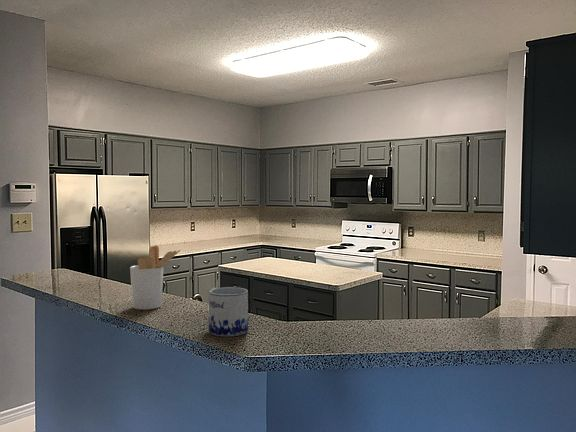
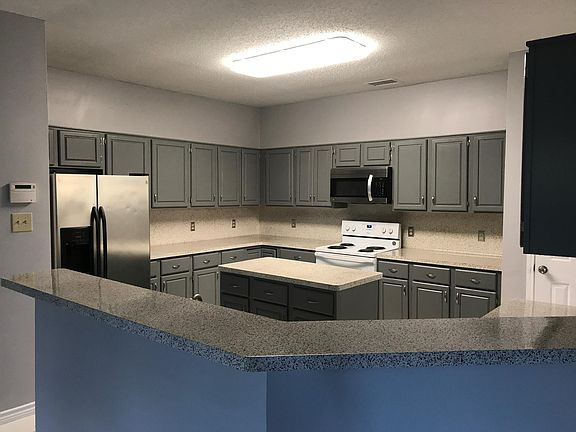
- mug [208,286,250,337]
- utensil holder [129,245,181,310]
